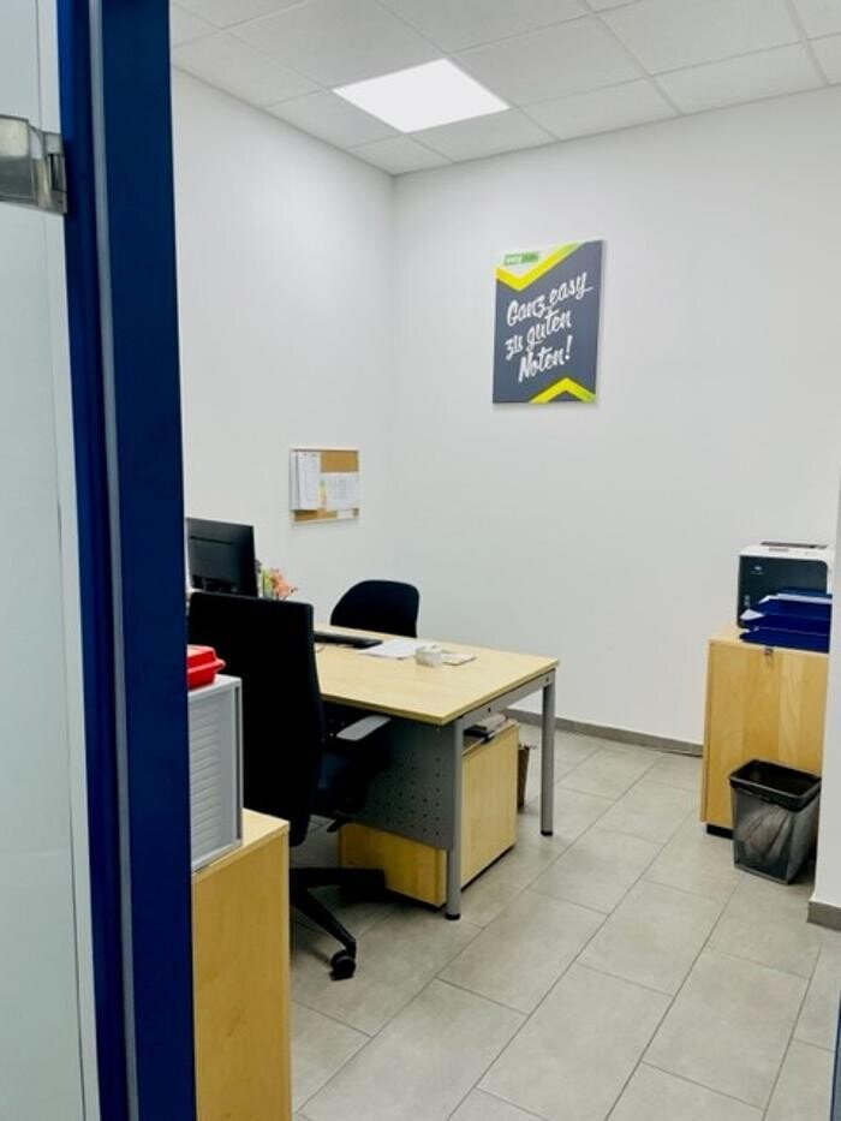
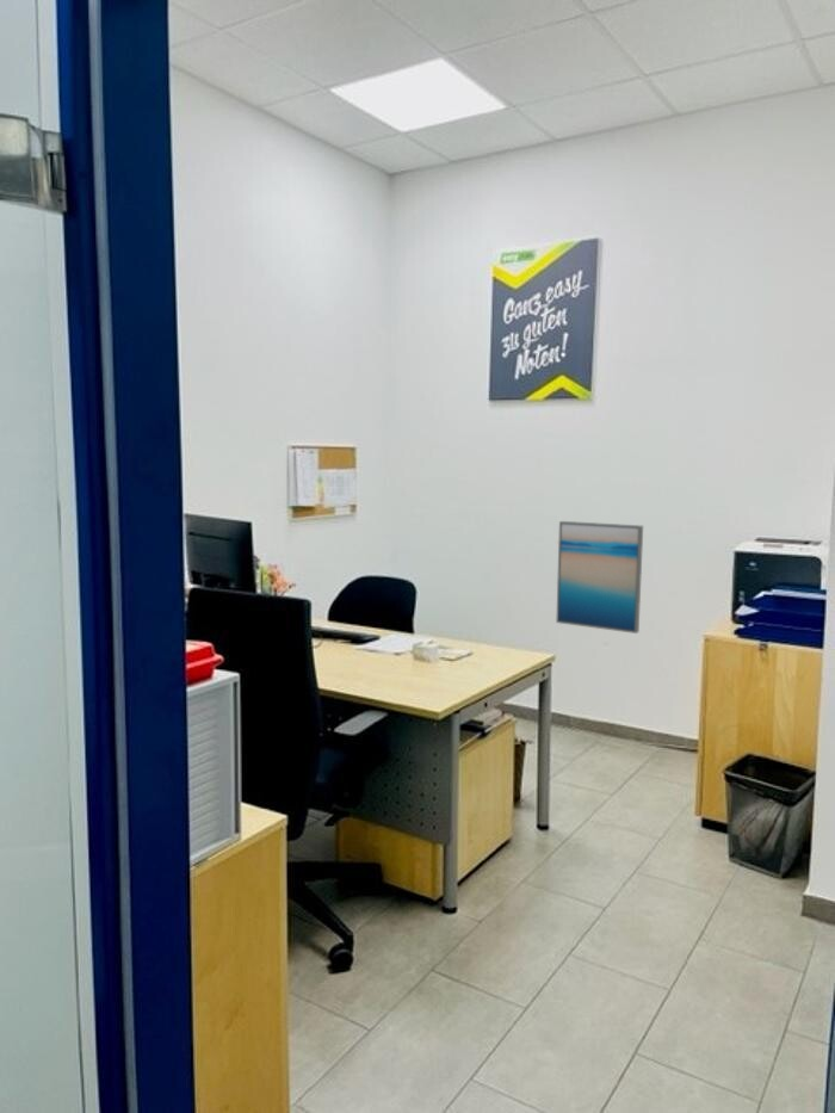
+ wall art [555,520,644,635]
